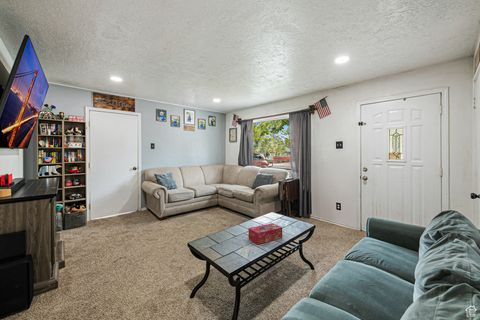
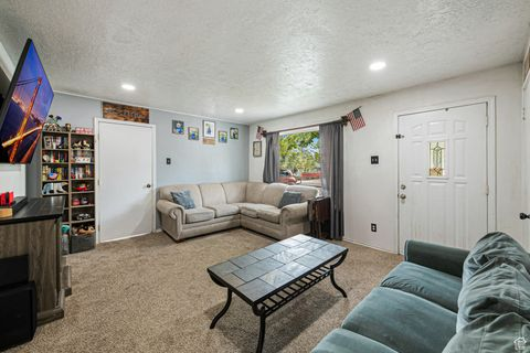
- tissue box [247,222,283,245]
